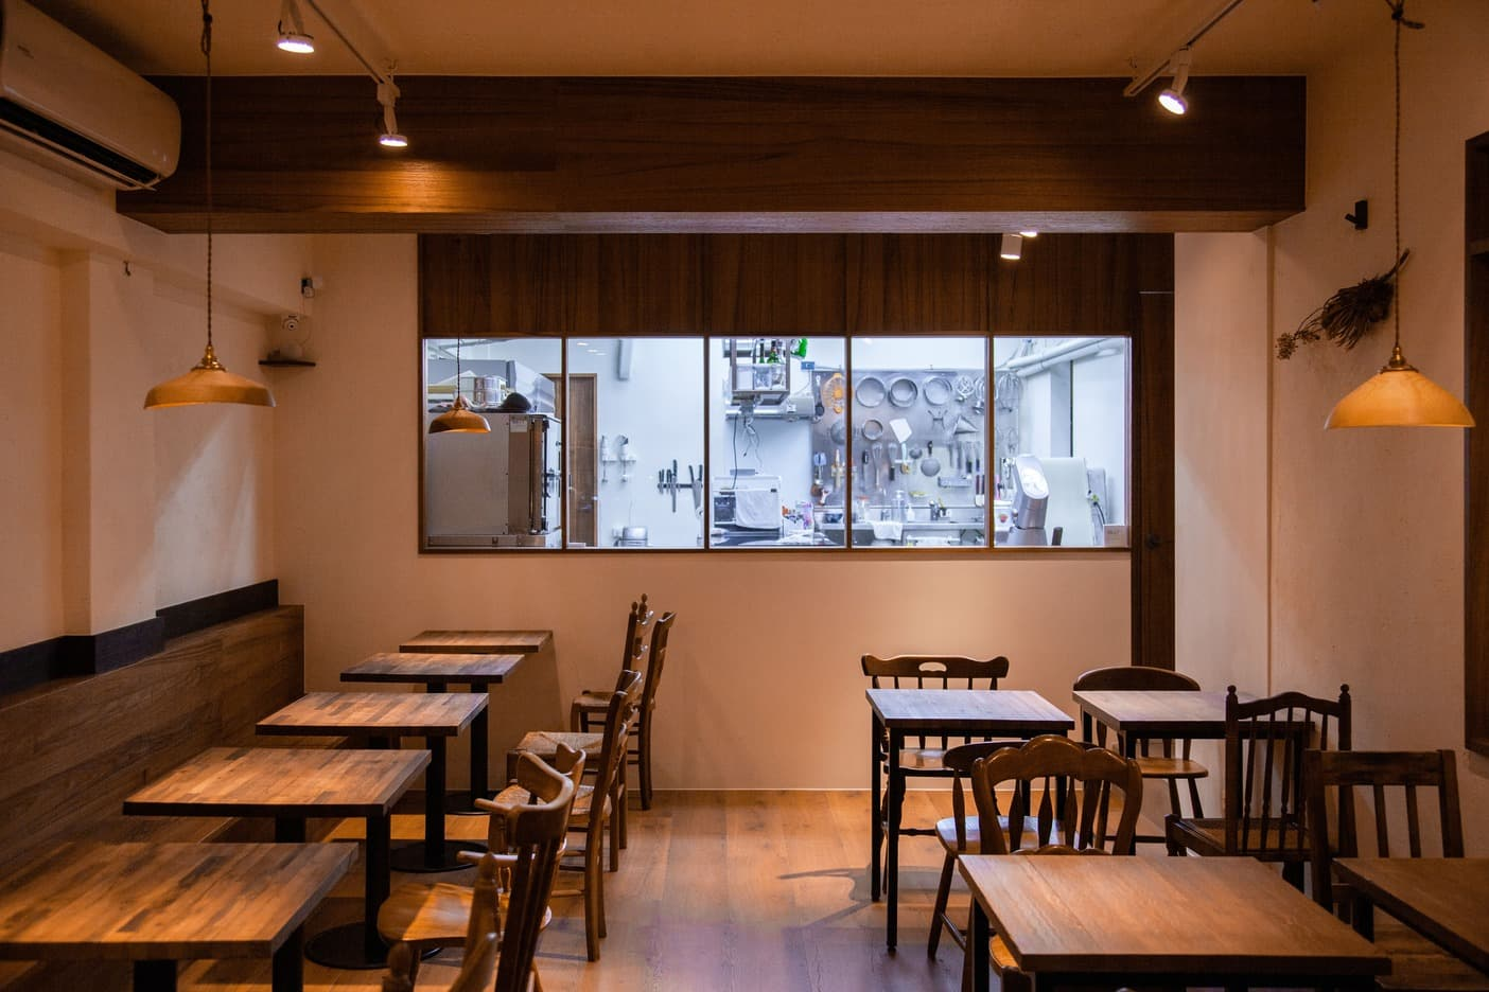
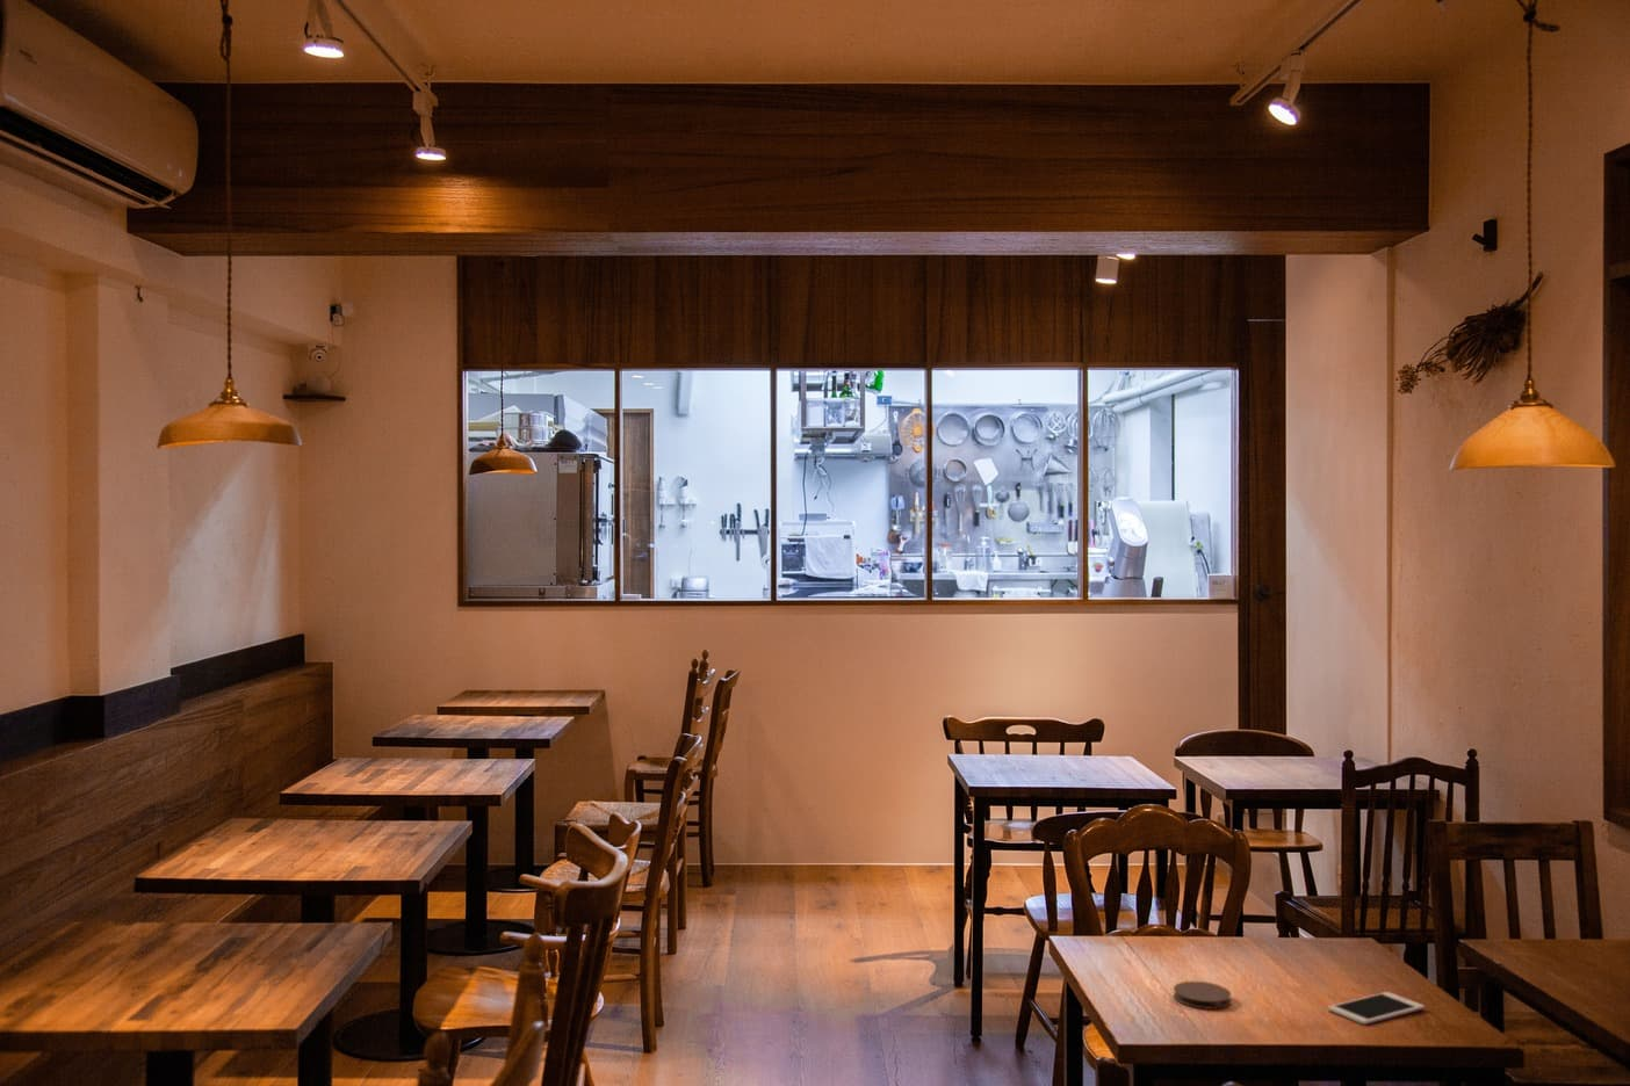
+ cell phone [1327,991,1426,1025]
+ coaster [1173,981,1232,1011]
